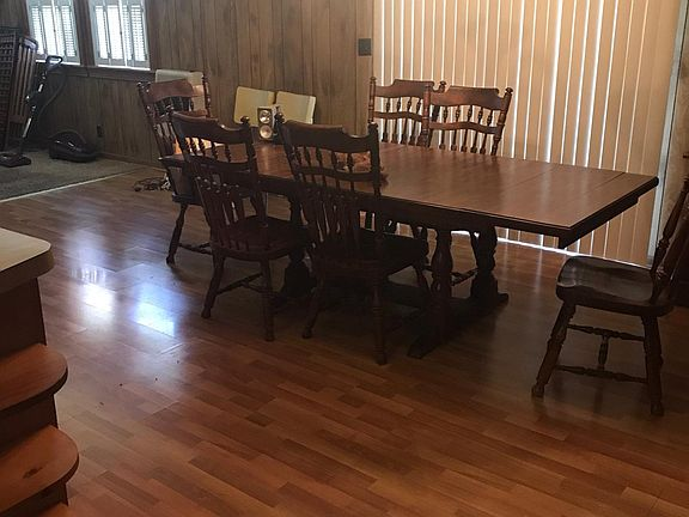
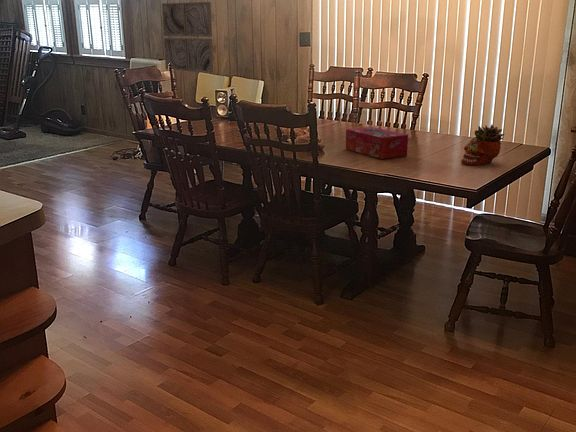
+ succulent planter [460,124,505,166]
+ wall art [161,1,214,73]
+ tissue box [345,126,409,160]
